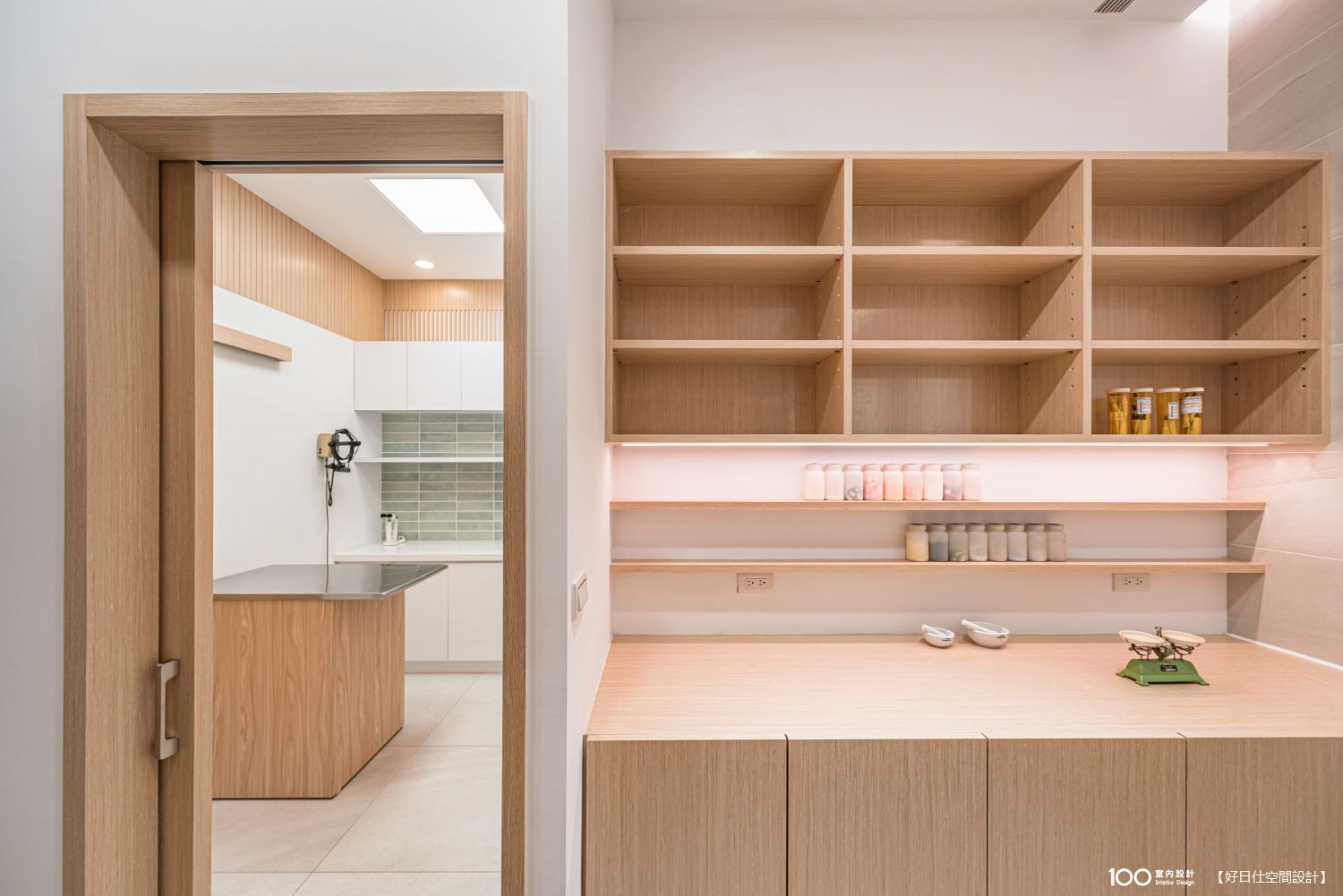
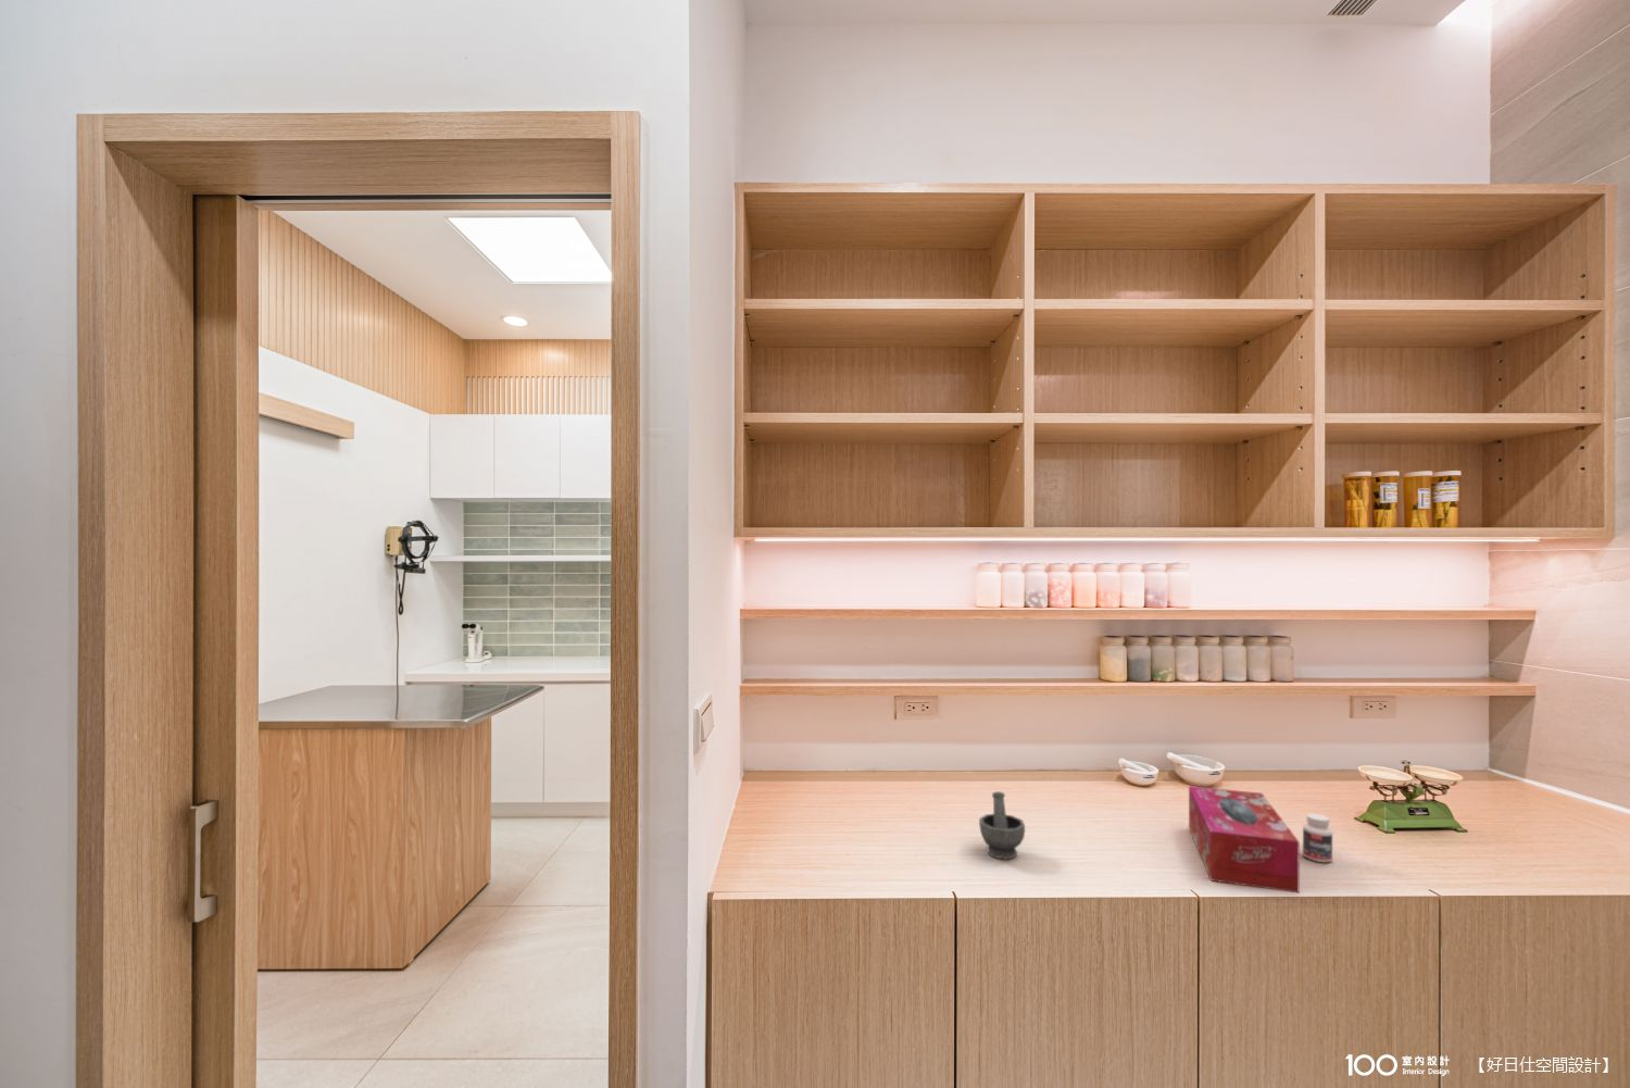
+ tissue box [1188,784,1300,894]
+ pill bottle [1302,812,1334,863]
+ mortar and pestle [978,790,1026,861]
